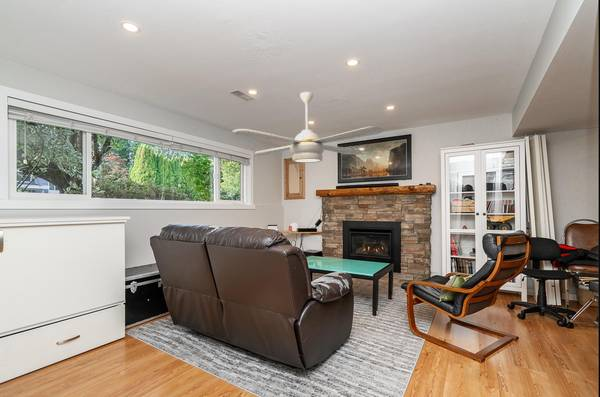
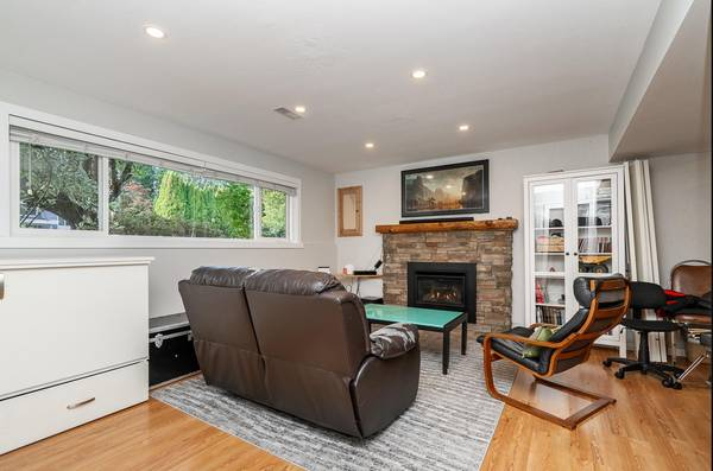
- ceiling fan [231,91,384,164]
